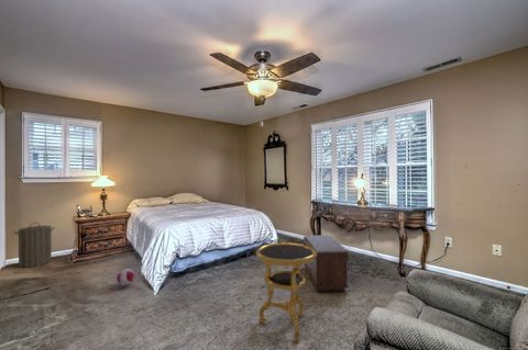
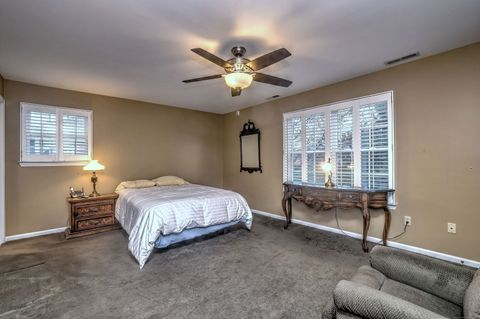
- bench [302,235,350,292]
- side table [255,241,317,345]
- plush toy [116,268,135,289]
- laundry hamper [13,222,56,269]
